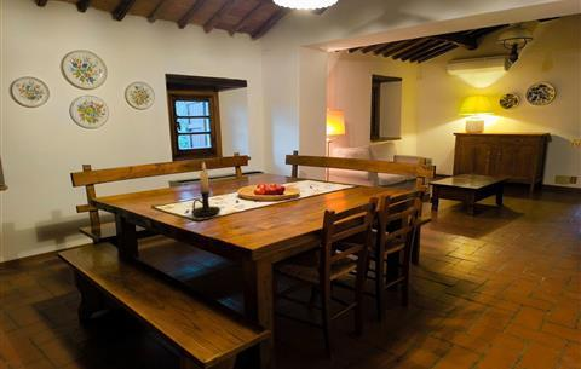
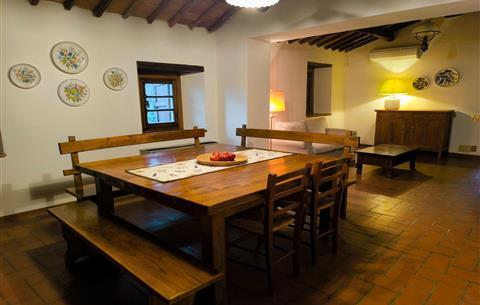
- candle holder [190,161,222,219]
